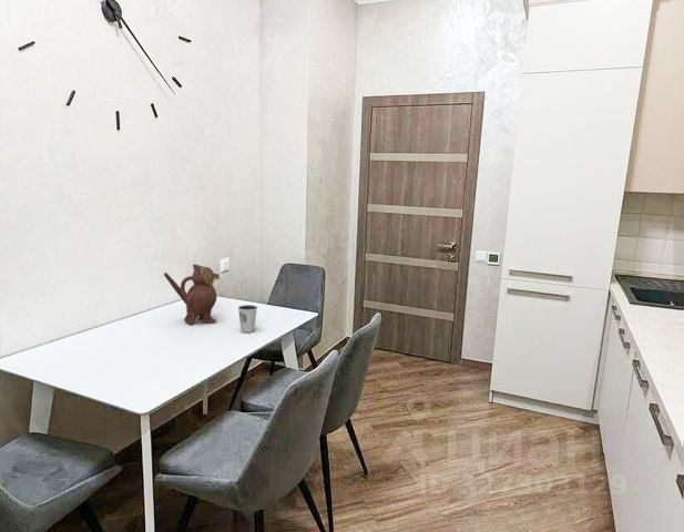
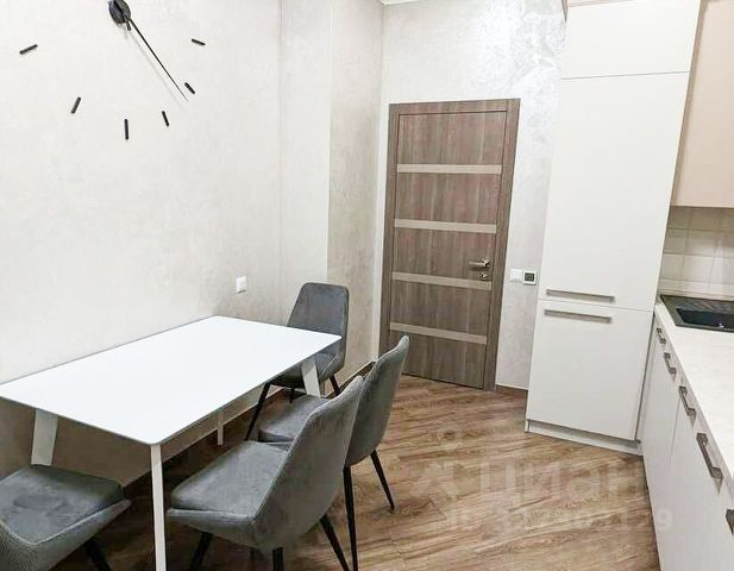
- dixie cup [237,304,258,334]
- teapot [163,263,221,326]
